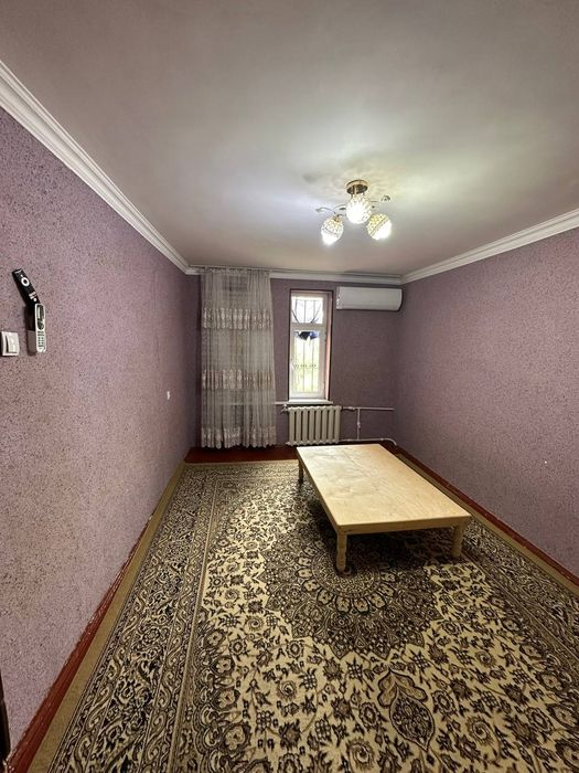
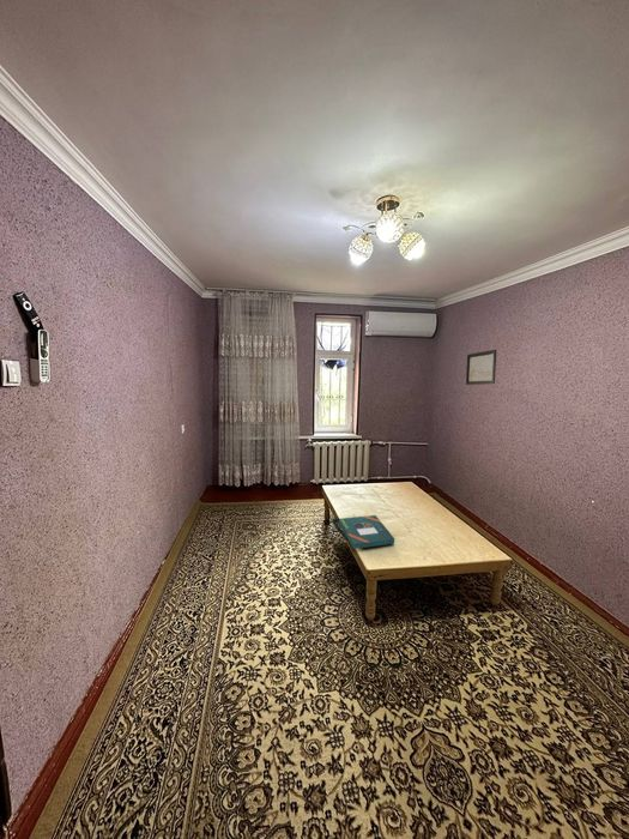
+ board game [332,514,395,550]
+ wall art [465,349,497,386]
